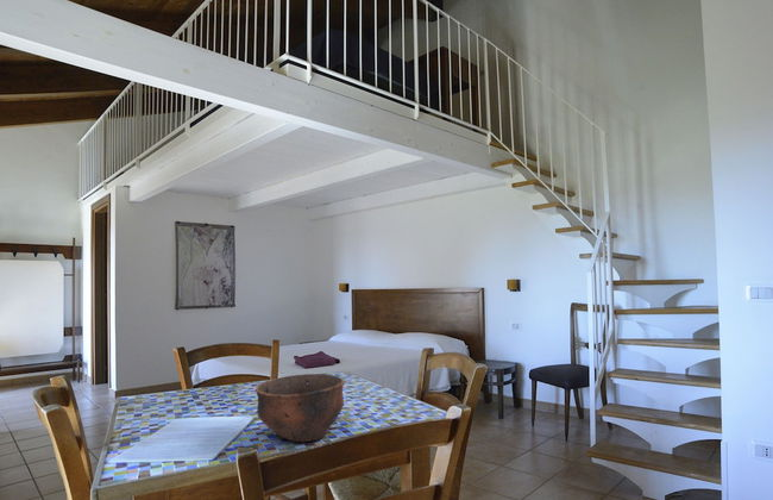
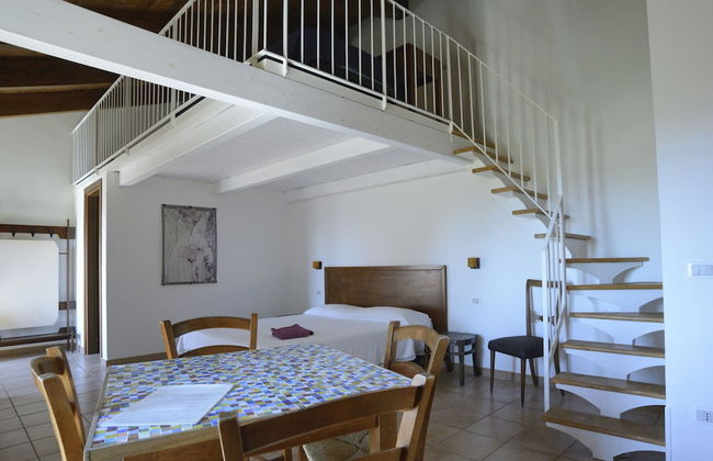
- bowl [254,373,346,443]
